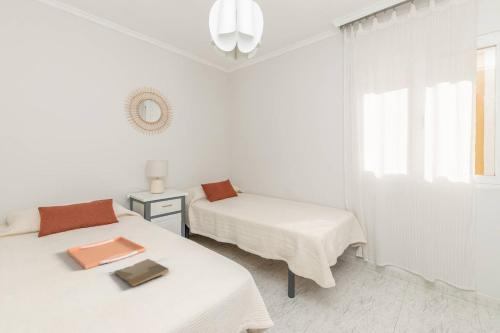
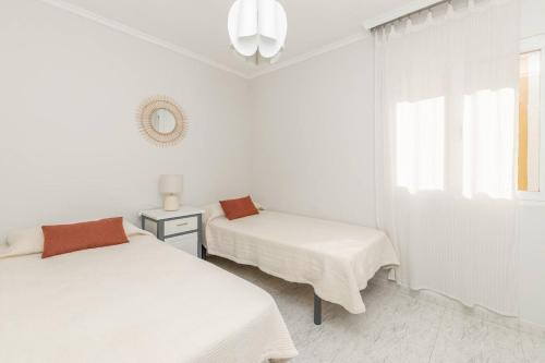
- serving tray [66,236,147,270]
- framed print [113,258,170,287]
